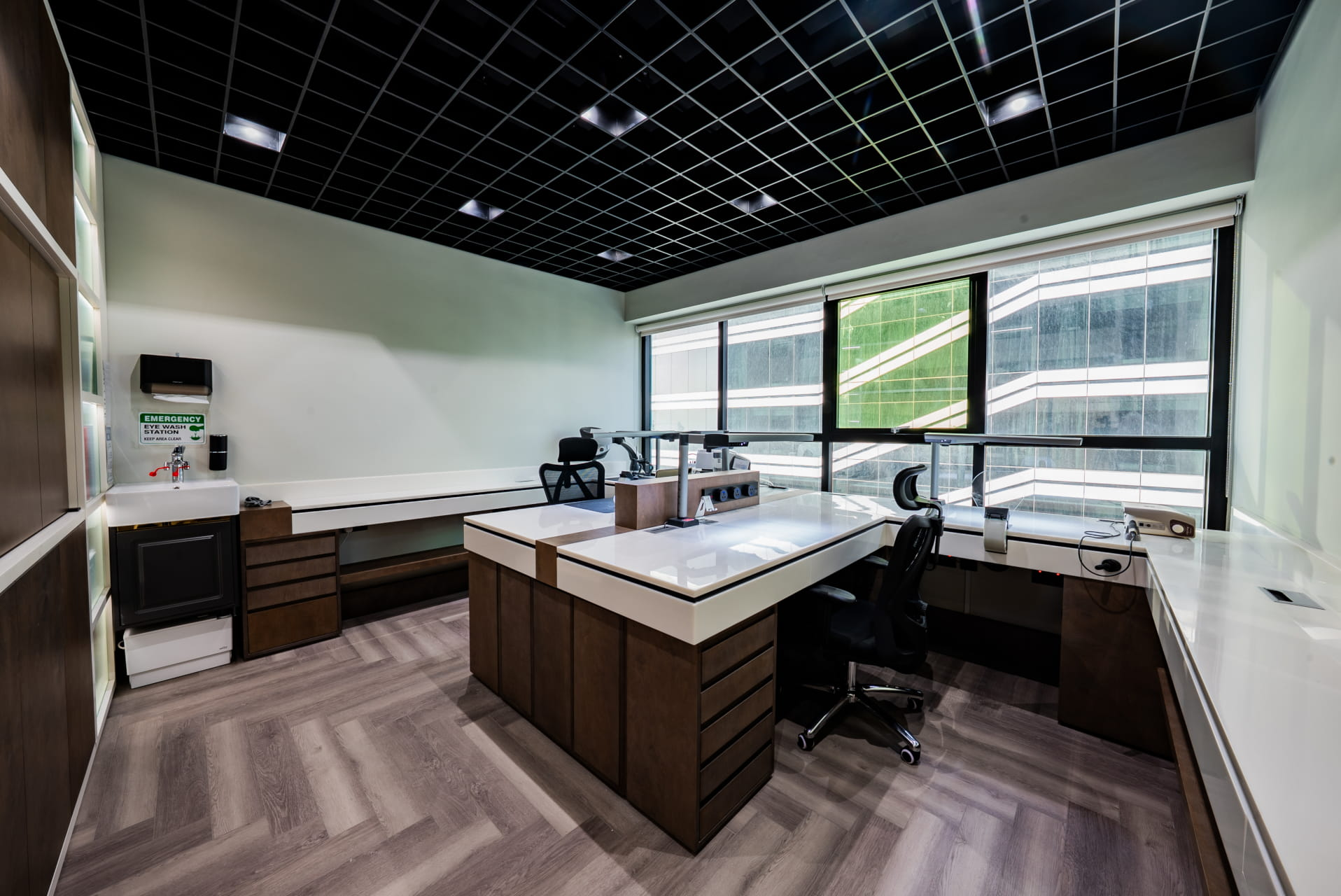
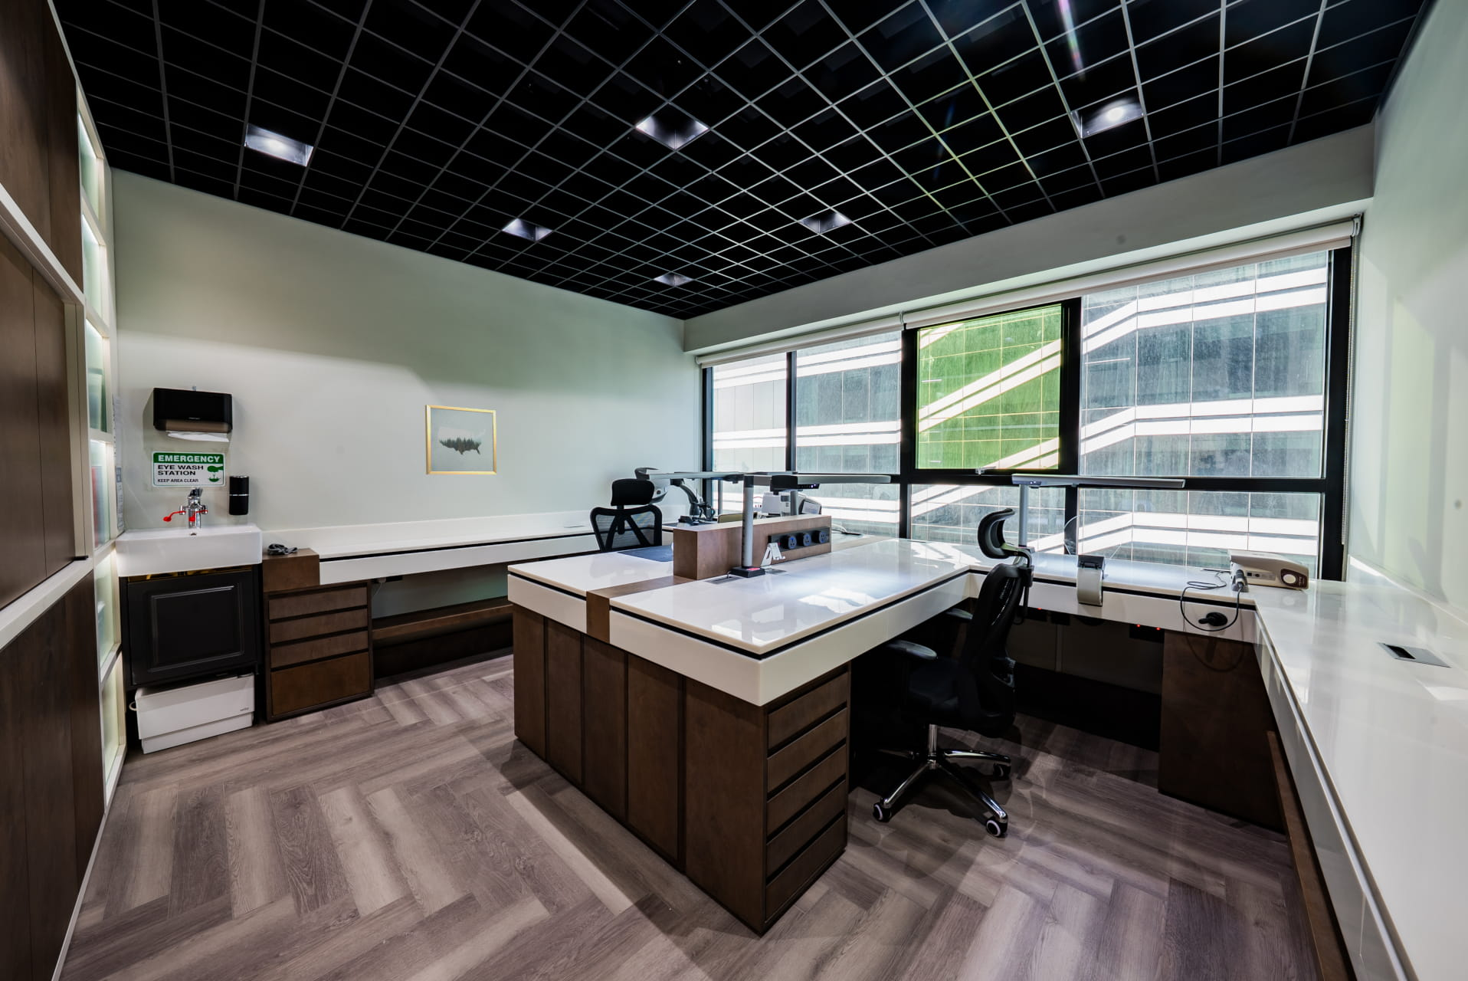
+ wall art [425,404,497,475]
